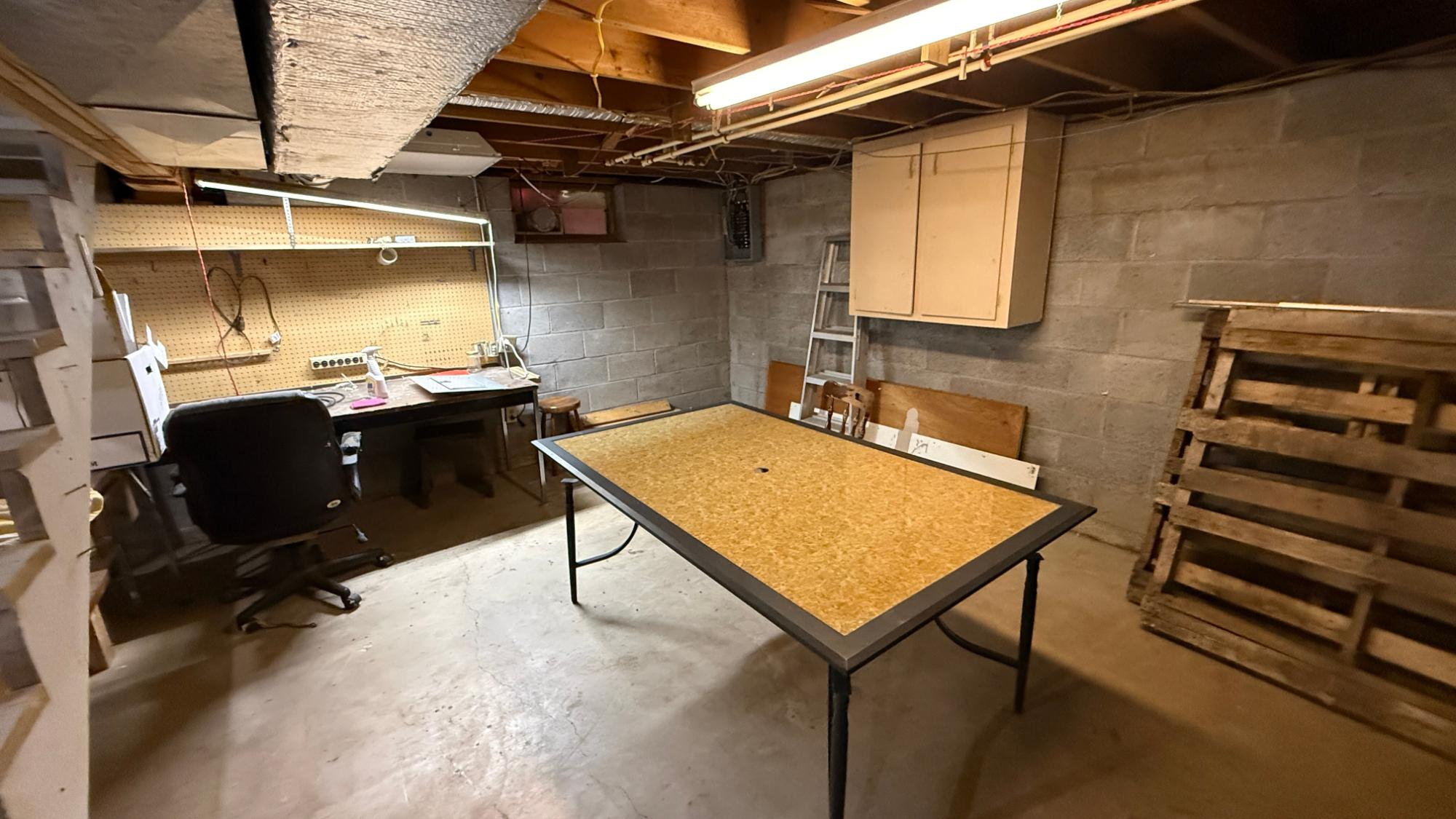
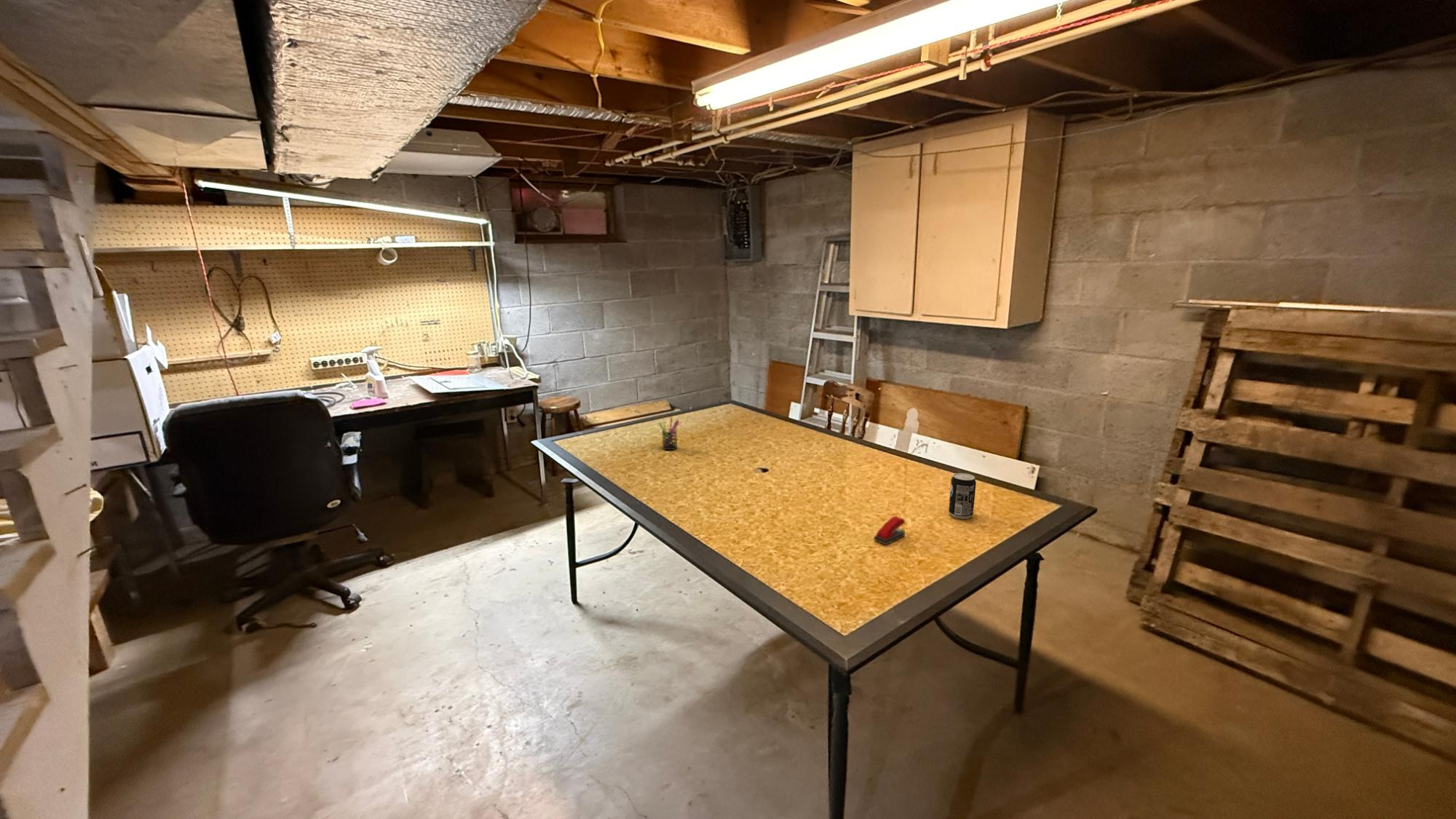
+ pen holder [657,416,680,451]
+ stapler [873,515,906,545]
+ beverage can [948,472,977,520]
